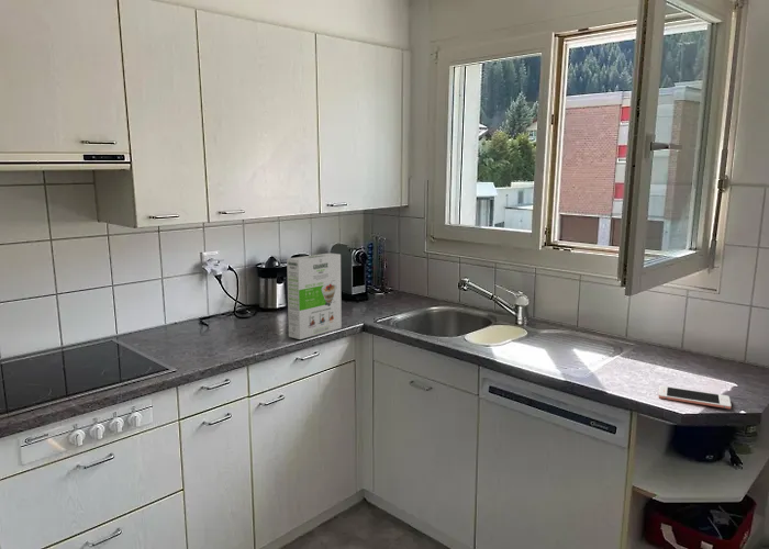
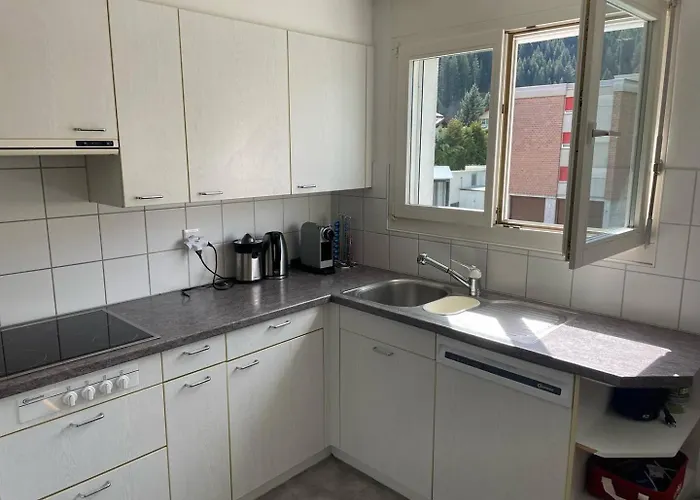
- cell phone [658,385,733,410]
- cereal box [286,253,343,340]
